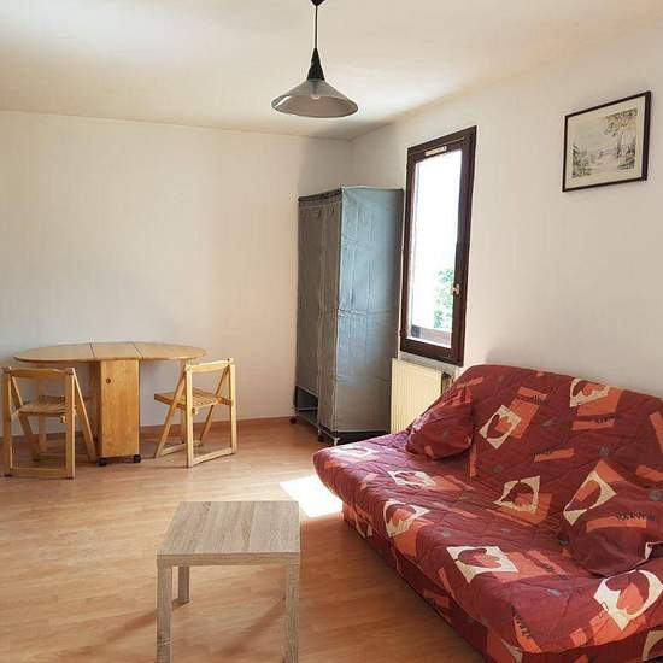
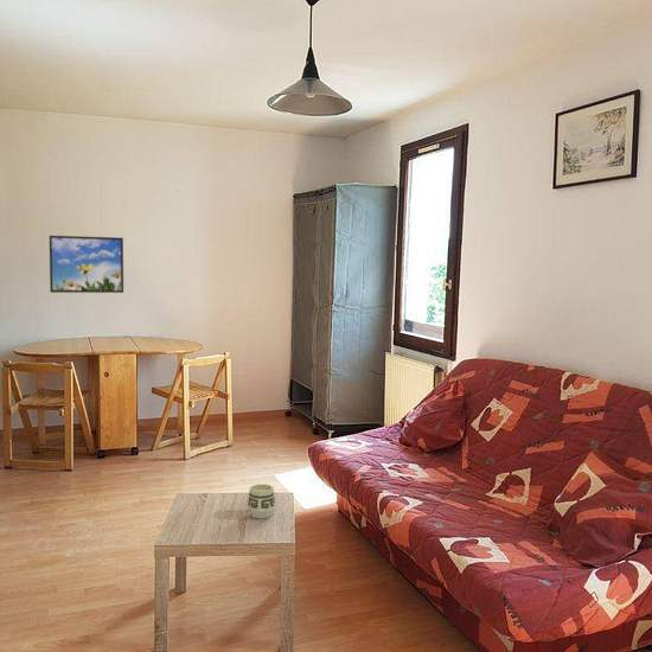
+ cup [247,482,276,519]
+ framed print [49,235,124,294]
